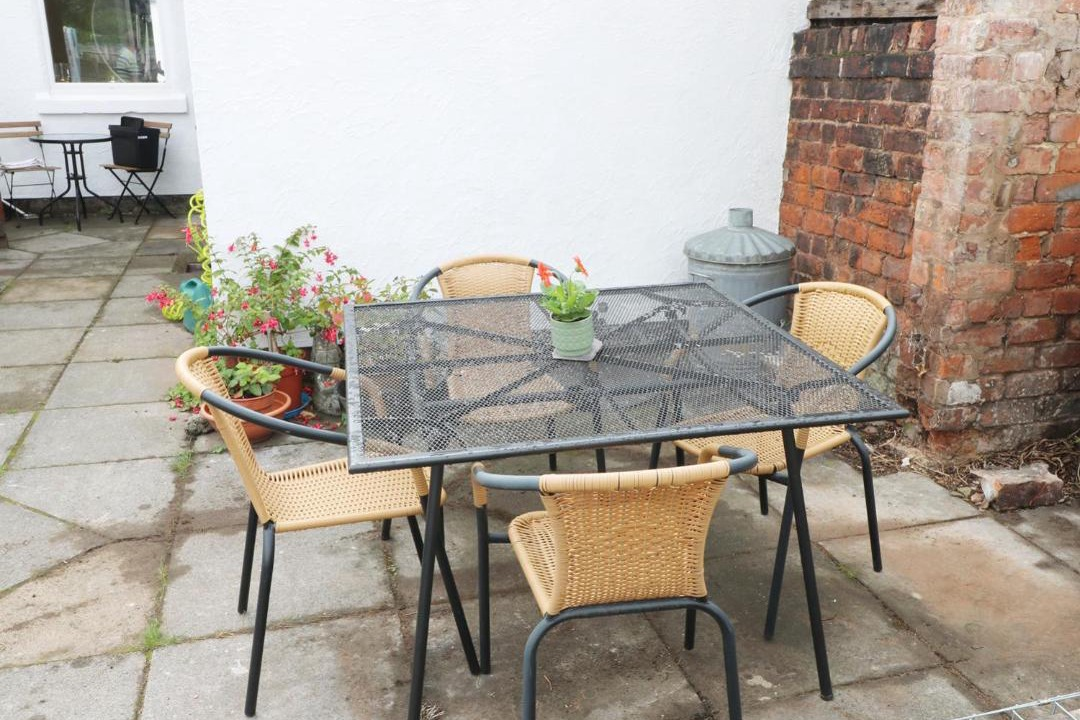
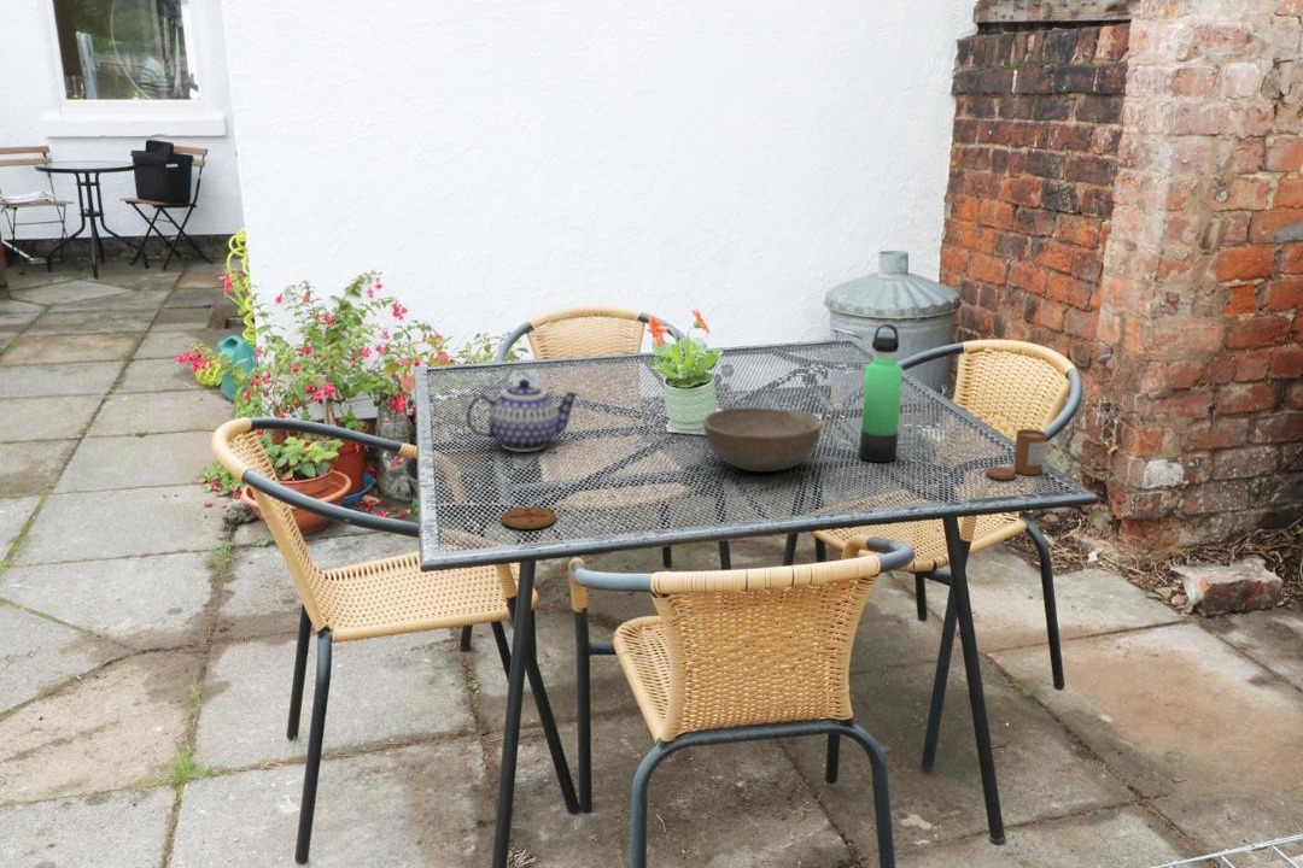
+ bowl [702,406,822,473]
+ teapot [464,377,580,453]
+ thermos bottle [858,323,904,463]
+ candle [984,428,1048,481]
+ coaster [501,505,557,530]
